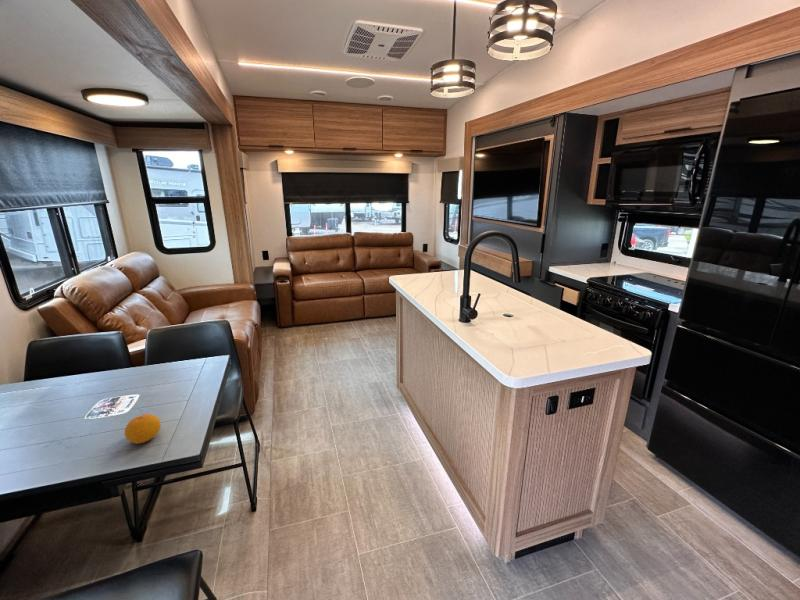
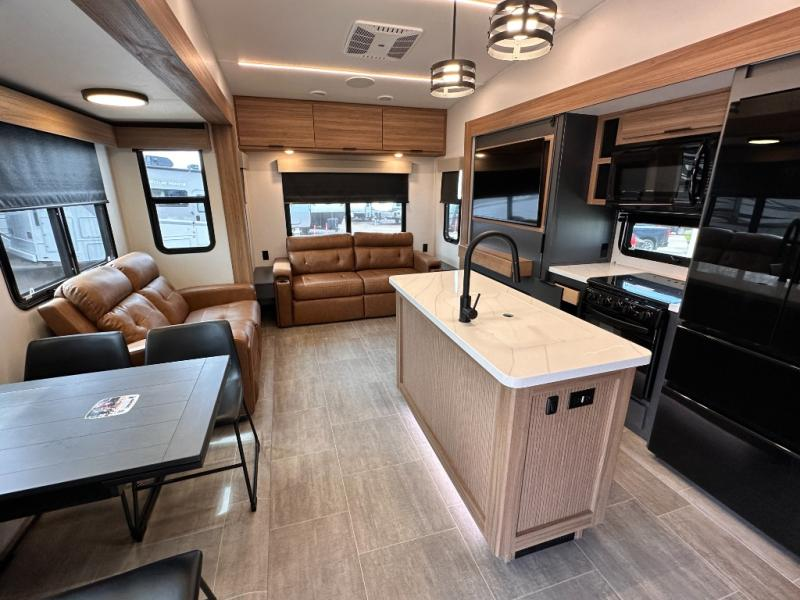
- fruit [123,413,162,445]
